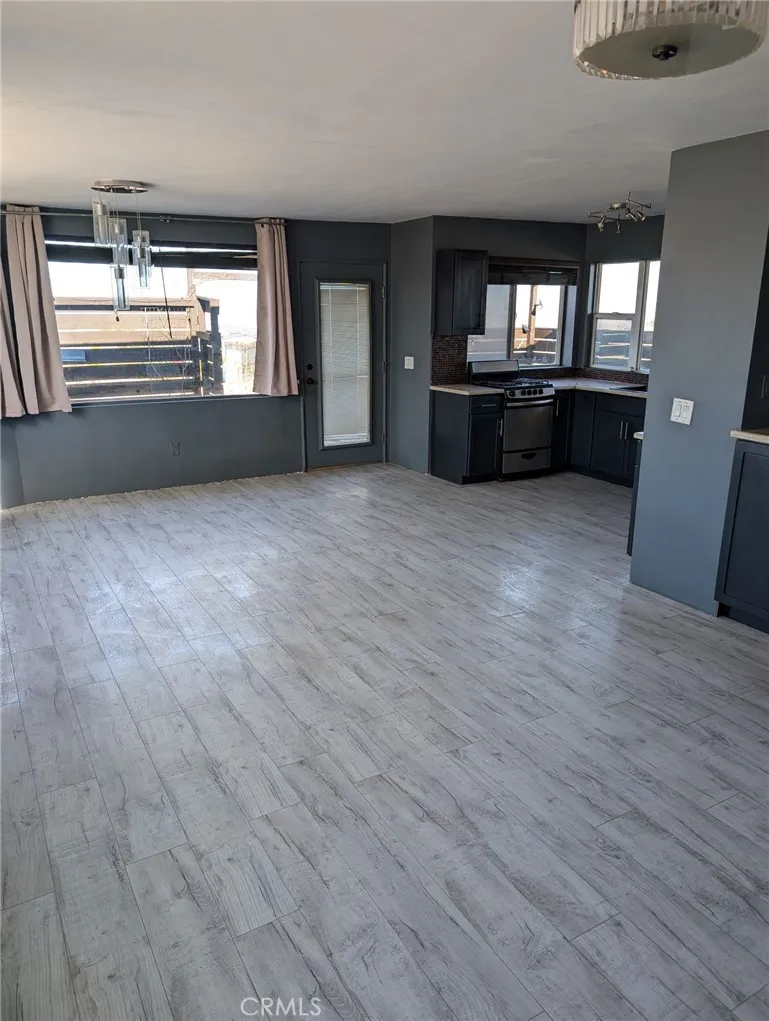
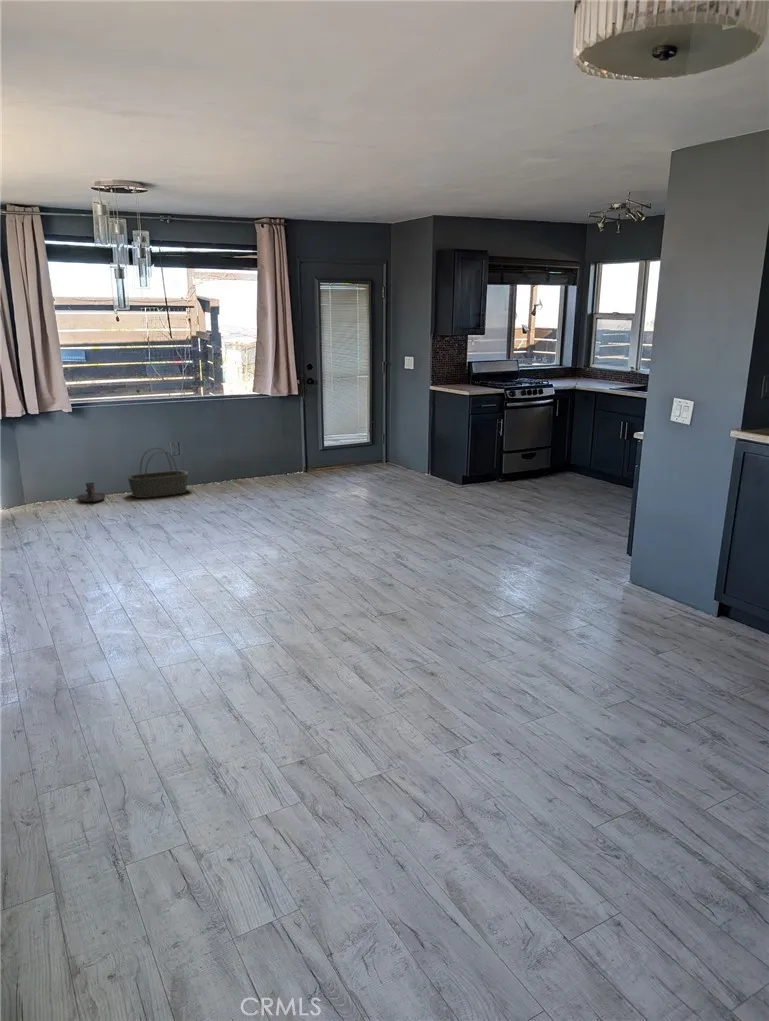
+ basket [127,446,189,499]
+ candle holder [76,482,107,503]
